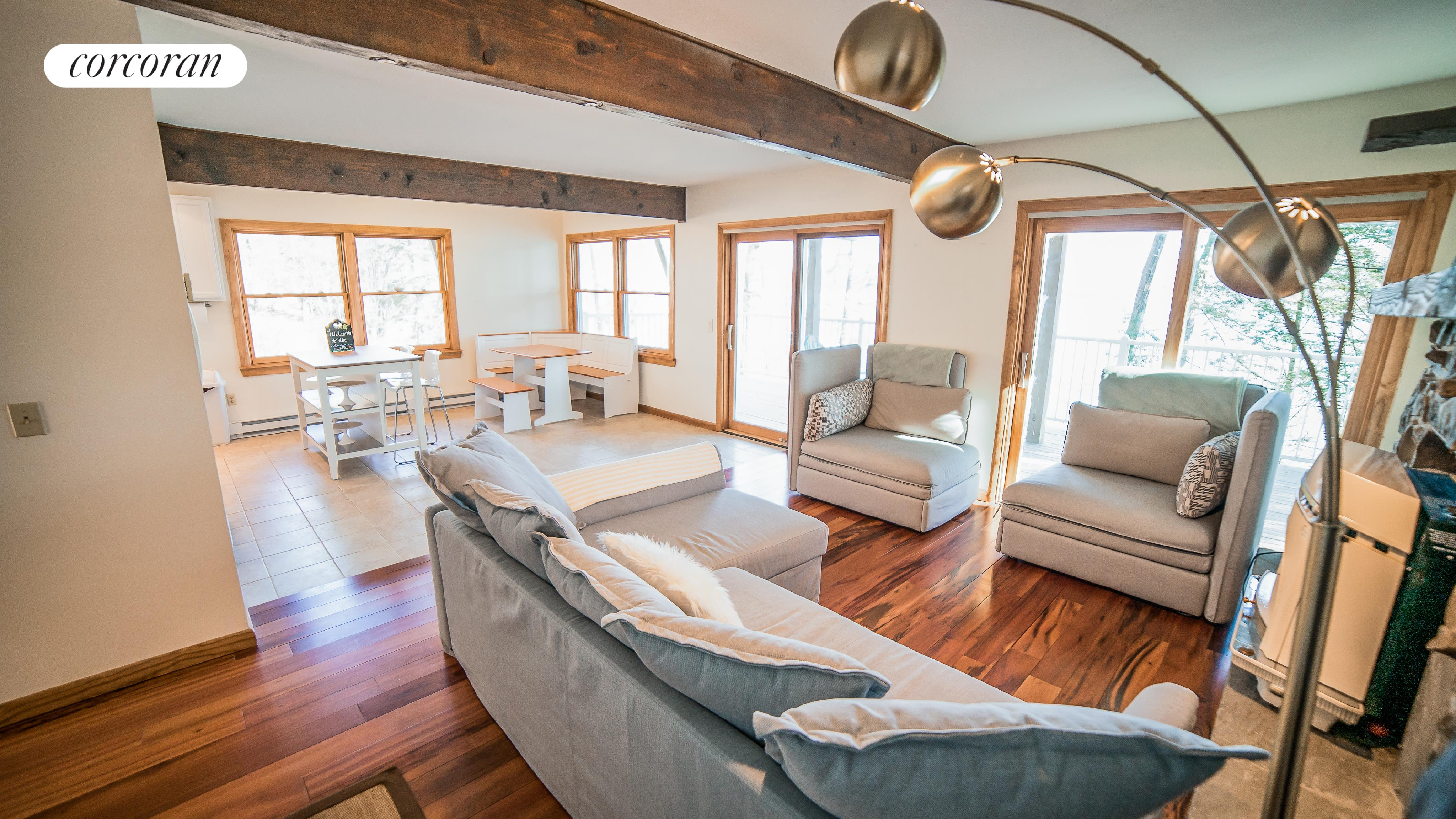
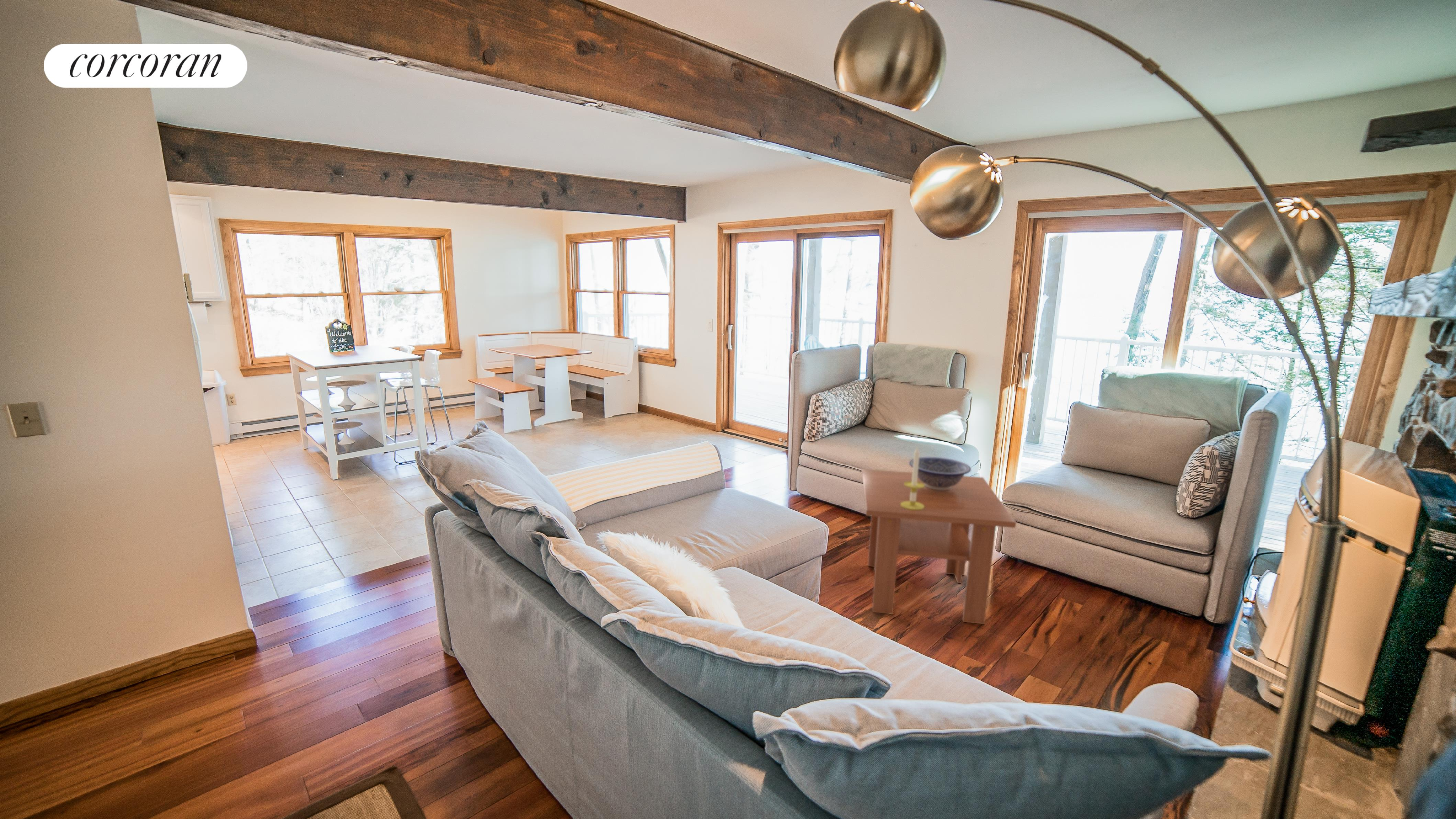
+ decorative bowl [909,457,971,490]
+ candle [901,446,924,510]
+ coffee table [861,469,1016,625]
